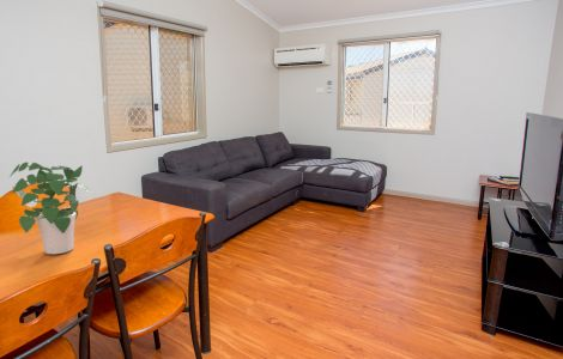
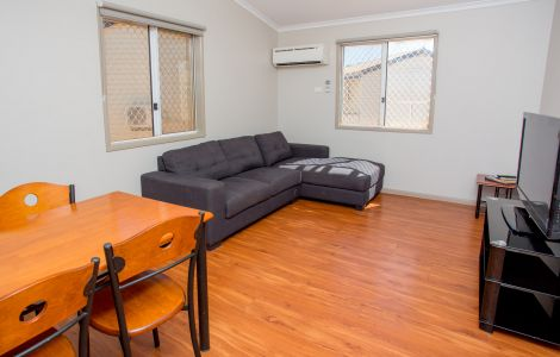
- potted plant [8,162,93,255]
